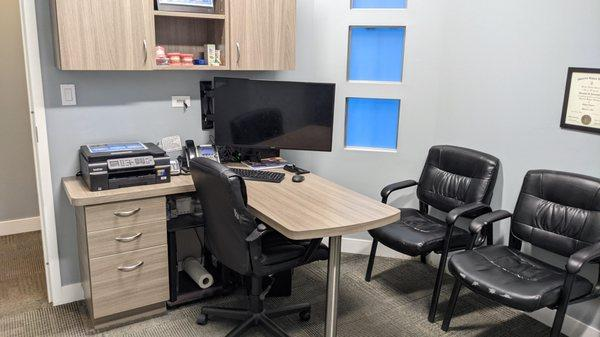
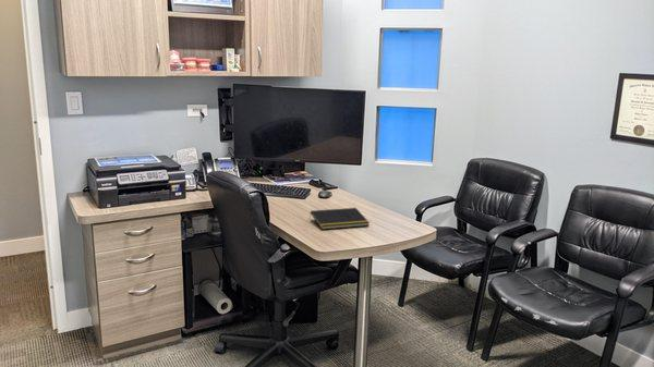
+ notepad [308,207,371,231]
